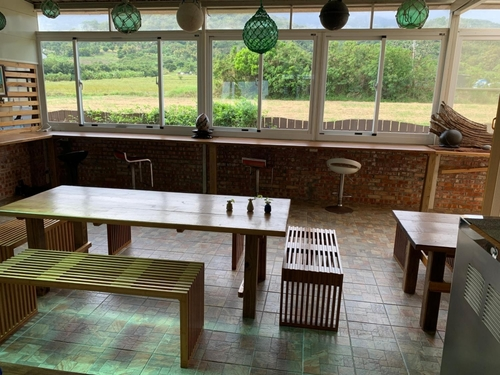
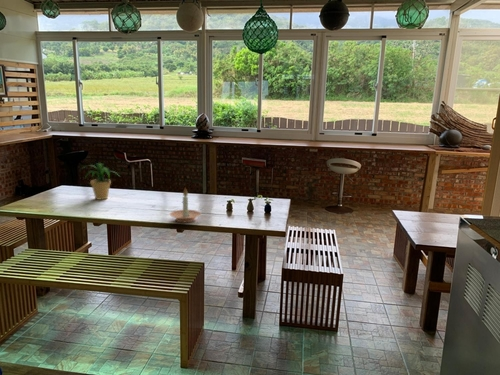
+ candle holder [169,186,202,223]
+ potted plant [79,162,120,201]
